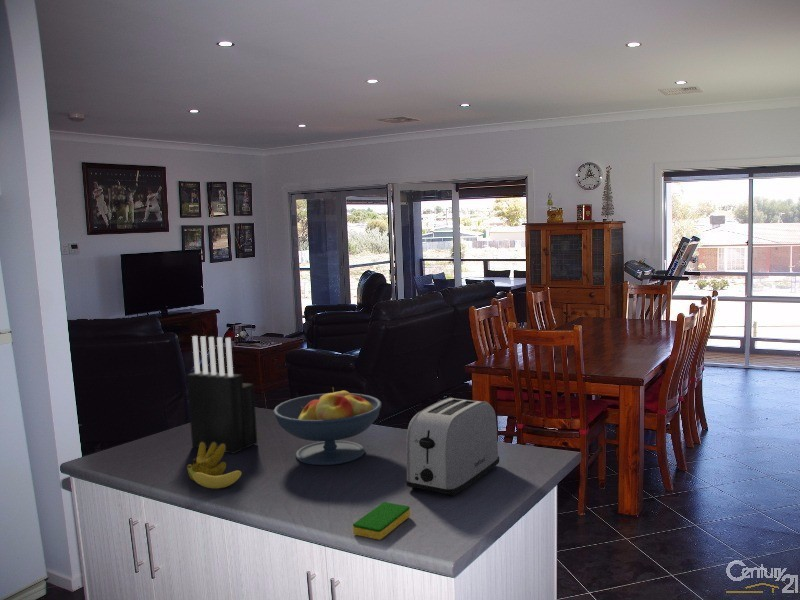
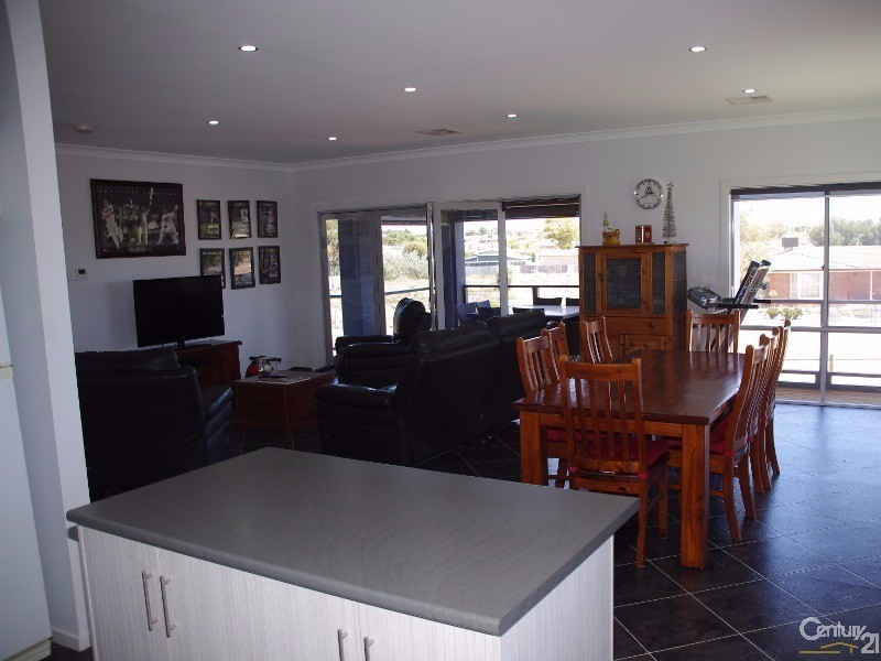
- knife block [186,335,258,455]
- fruit bowl [272,386,382,466]
- banana [186,442,243,489]
- toaster [405,397,500,497]
- dish sponge [352,501,411,541]
